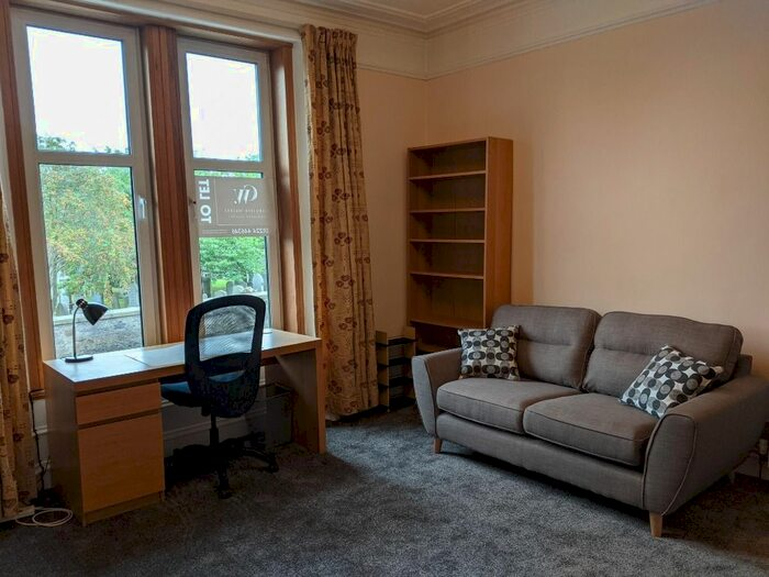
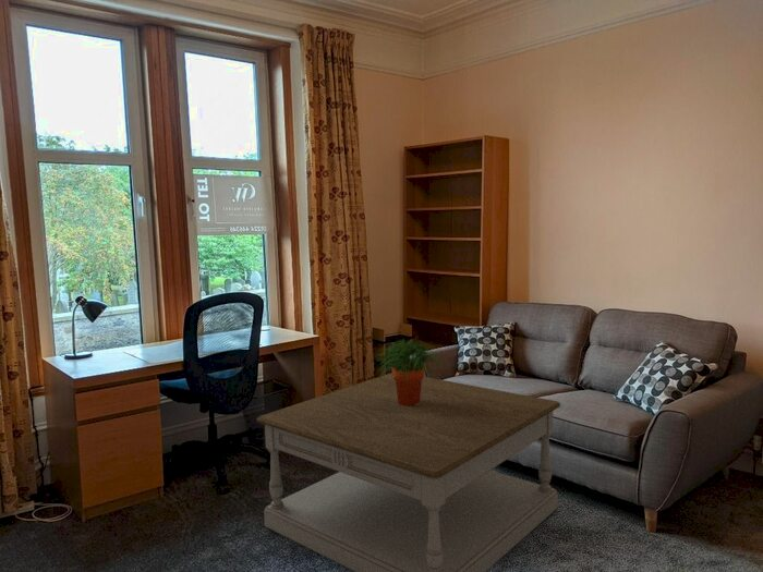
+ potted plant [372,338,445,406]
+ coffee table [256,372,561,572]
